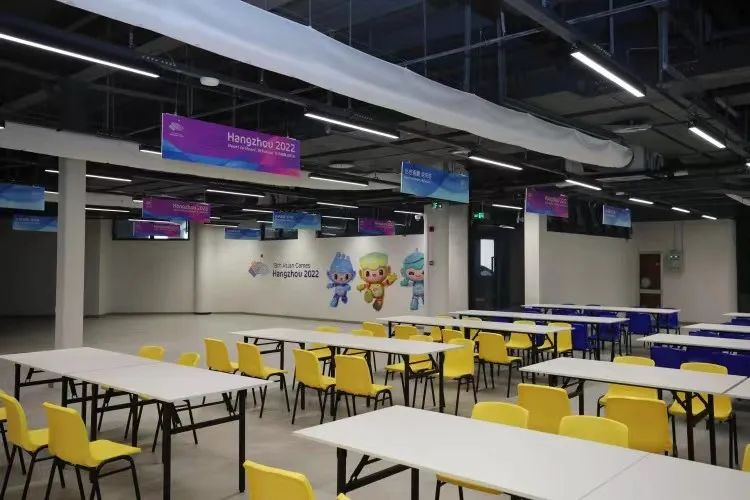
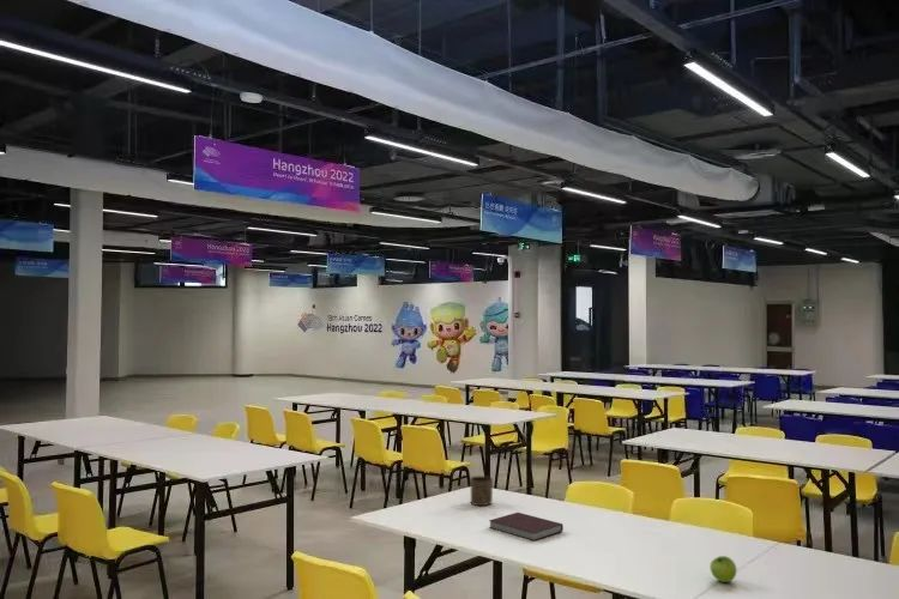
+ fruit [708,555,737,583]
+ notebook [488,512,565,541]
+ cup [469,476,494,507]
